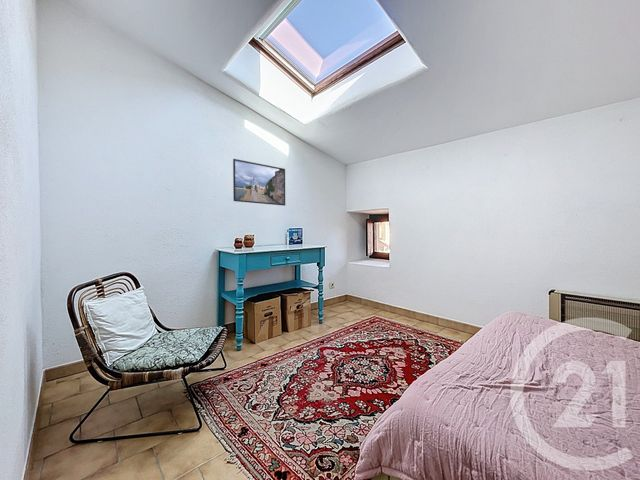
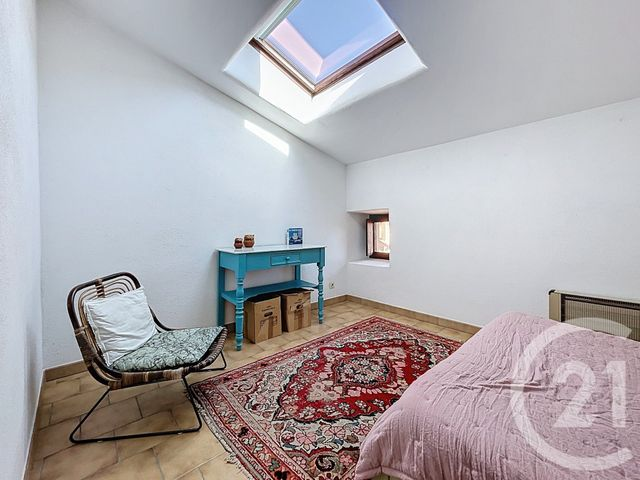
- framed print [232,158,286,207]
